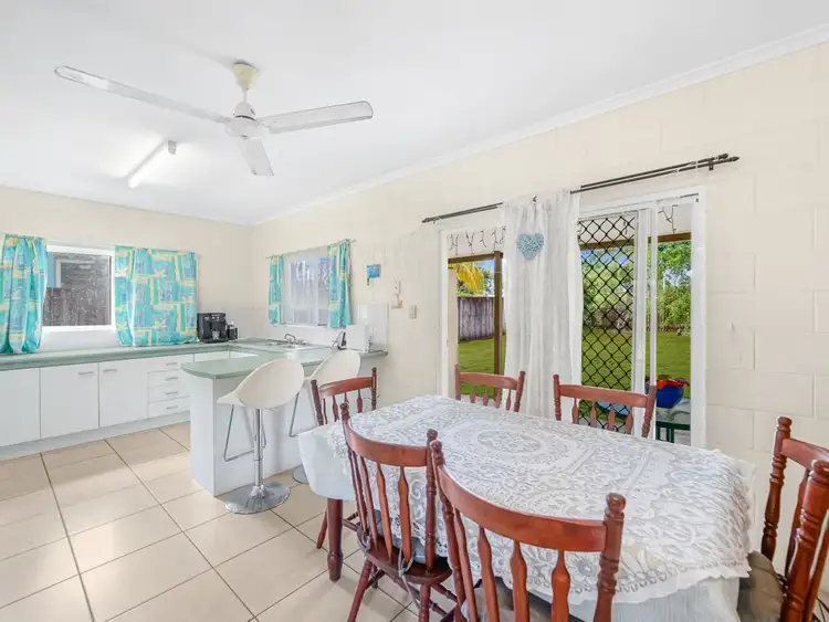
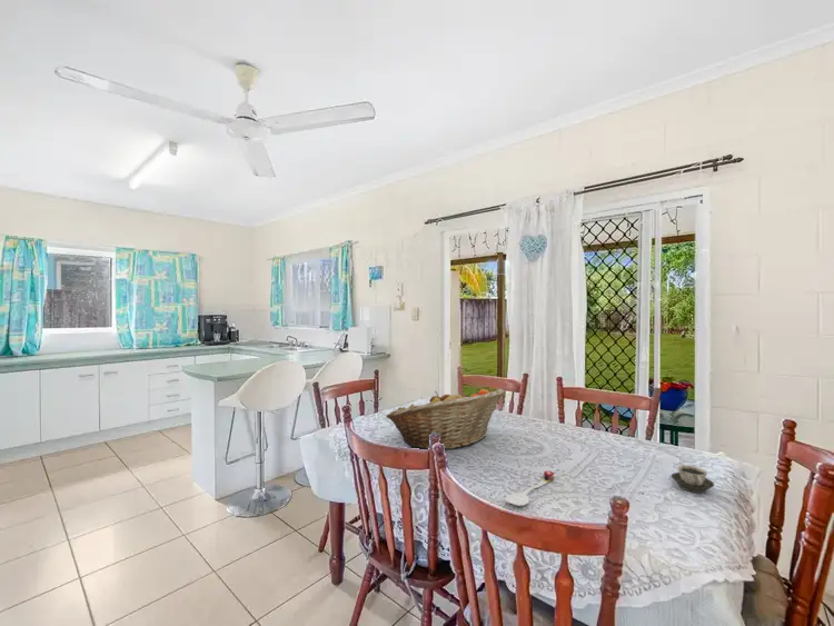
+ fruit basket [385,388,505,450]
+ spoon [504,469,555,507]
+ cup [671,464,715,494]
